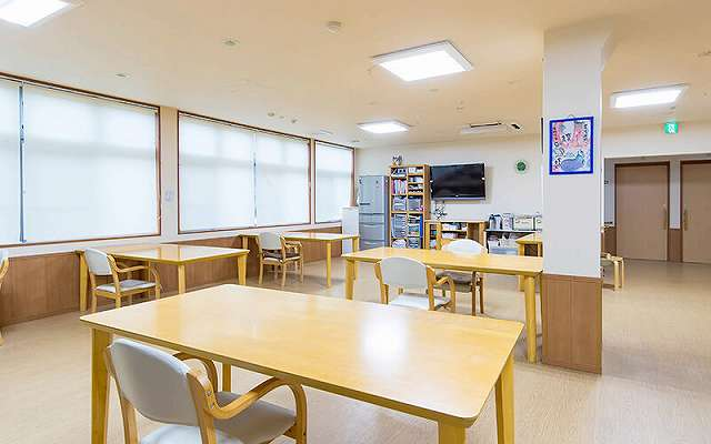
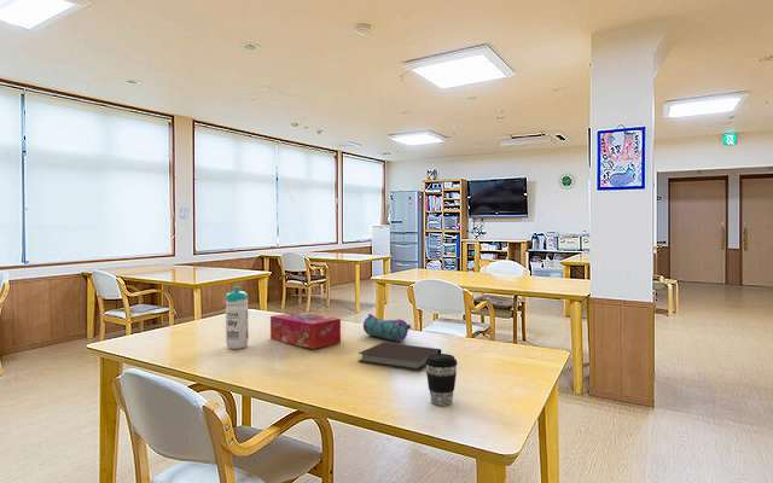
+ notebook [356,342,442,371]
+ pencil case [362,313,412,343]
+ coffee cup [425,353,458,407]
+ water bottle [225,285,250,350]
+ tissue box [269,310,342,350]
